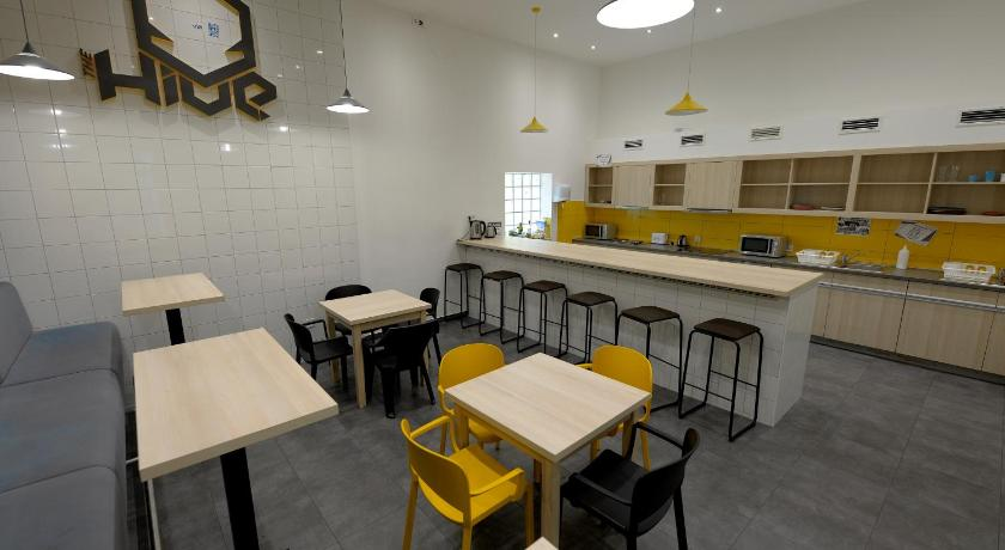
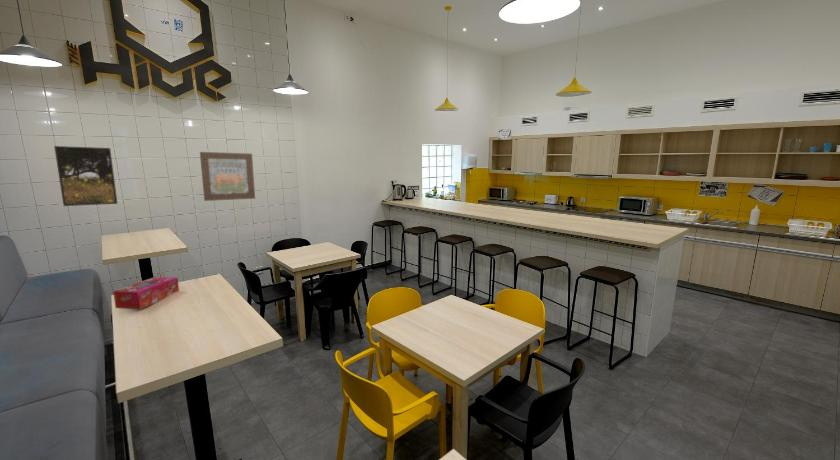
+ wall art [199,151,256,202]
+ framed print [53,145,119,207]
+ tissue box [112,276,180,310]
